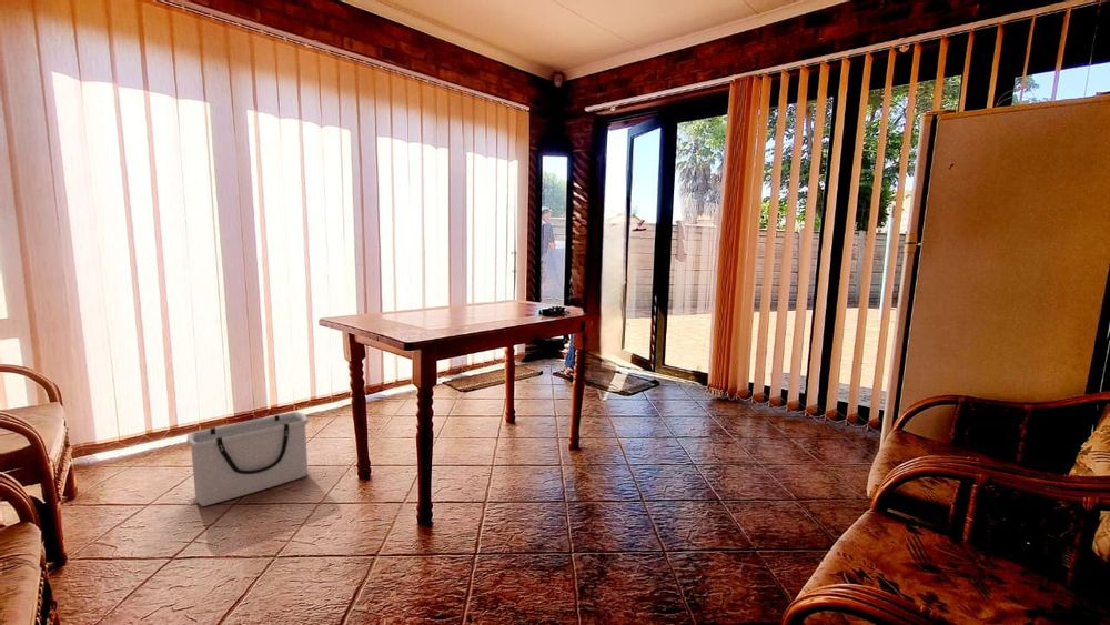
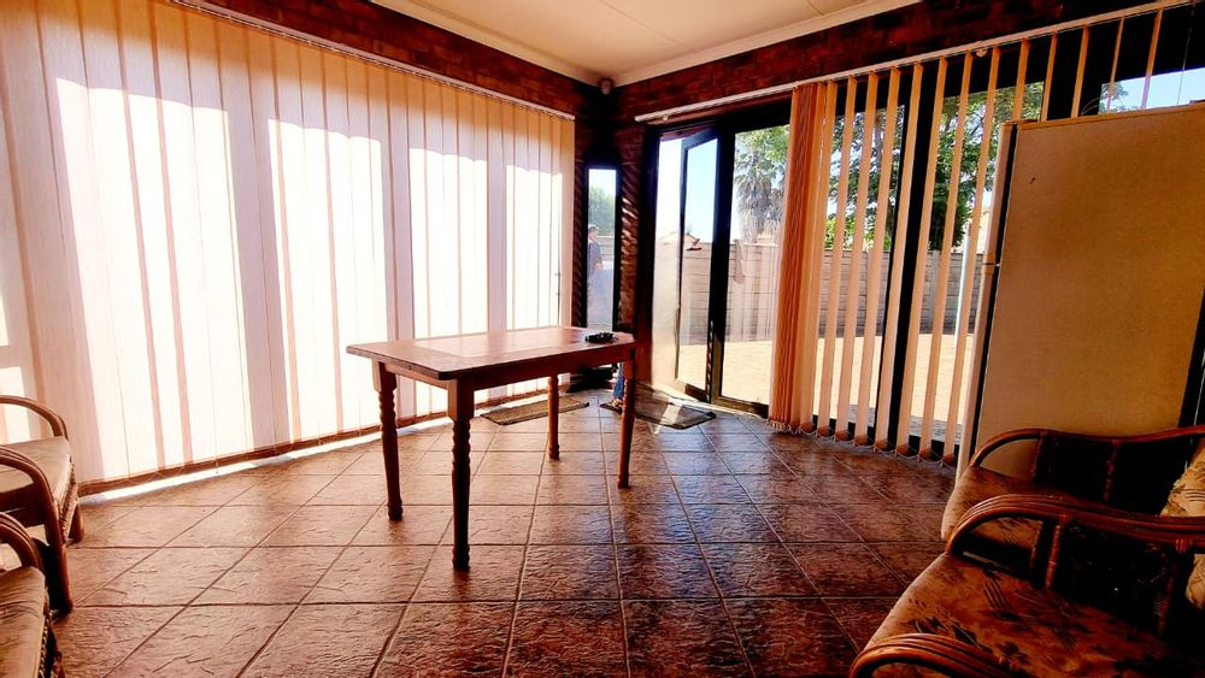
- storage bin [185,411,310,507]
